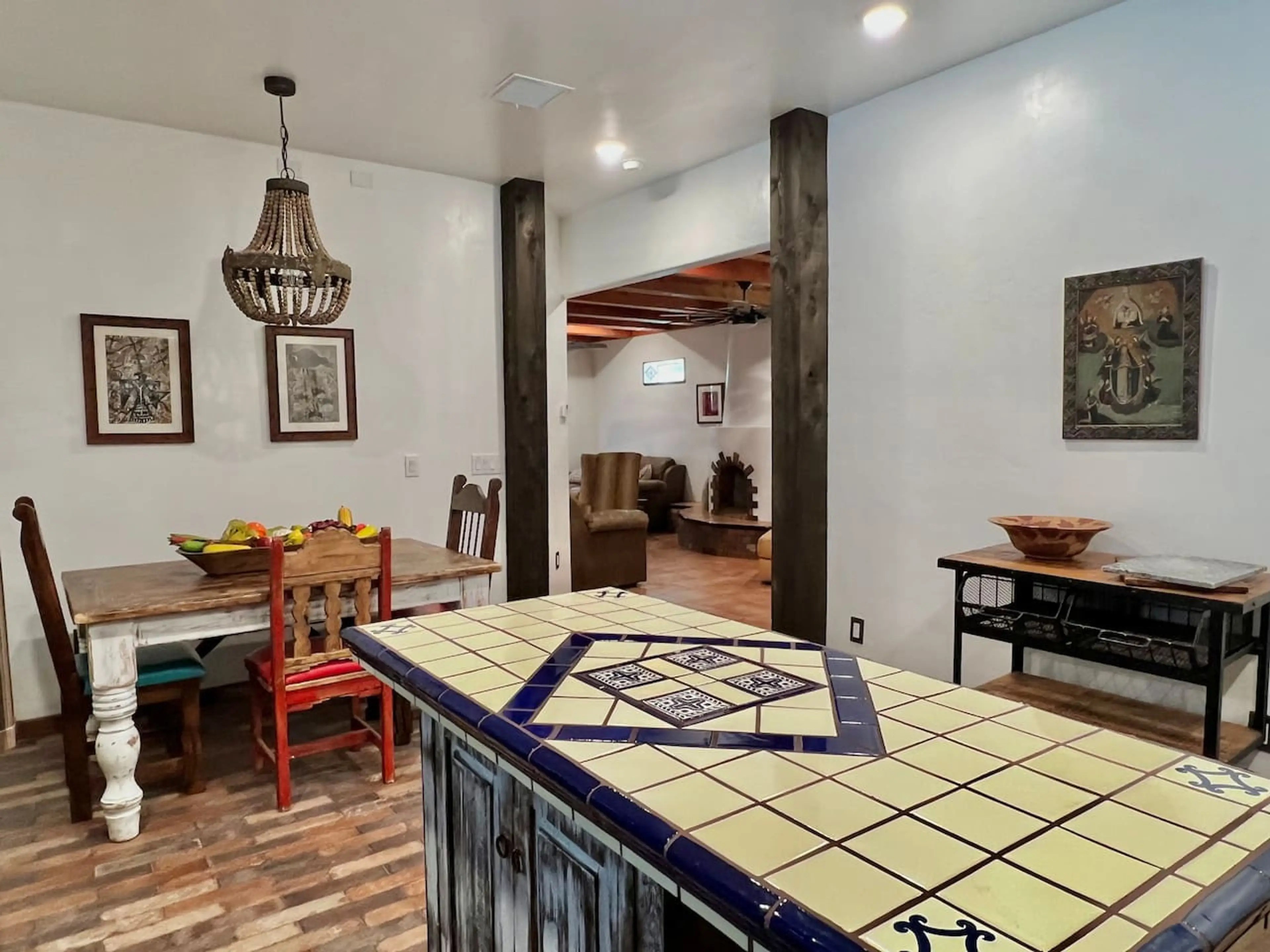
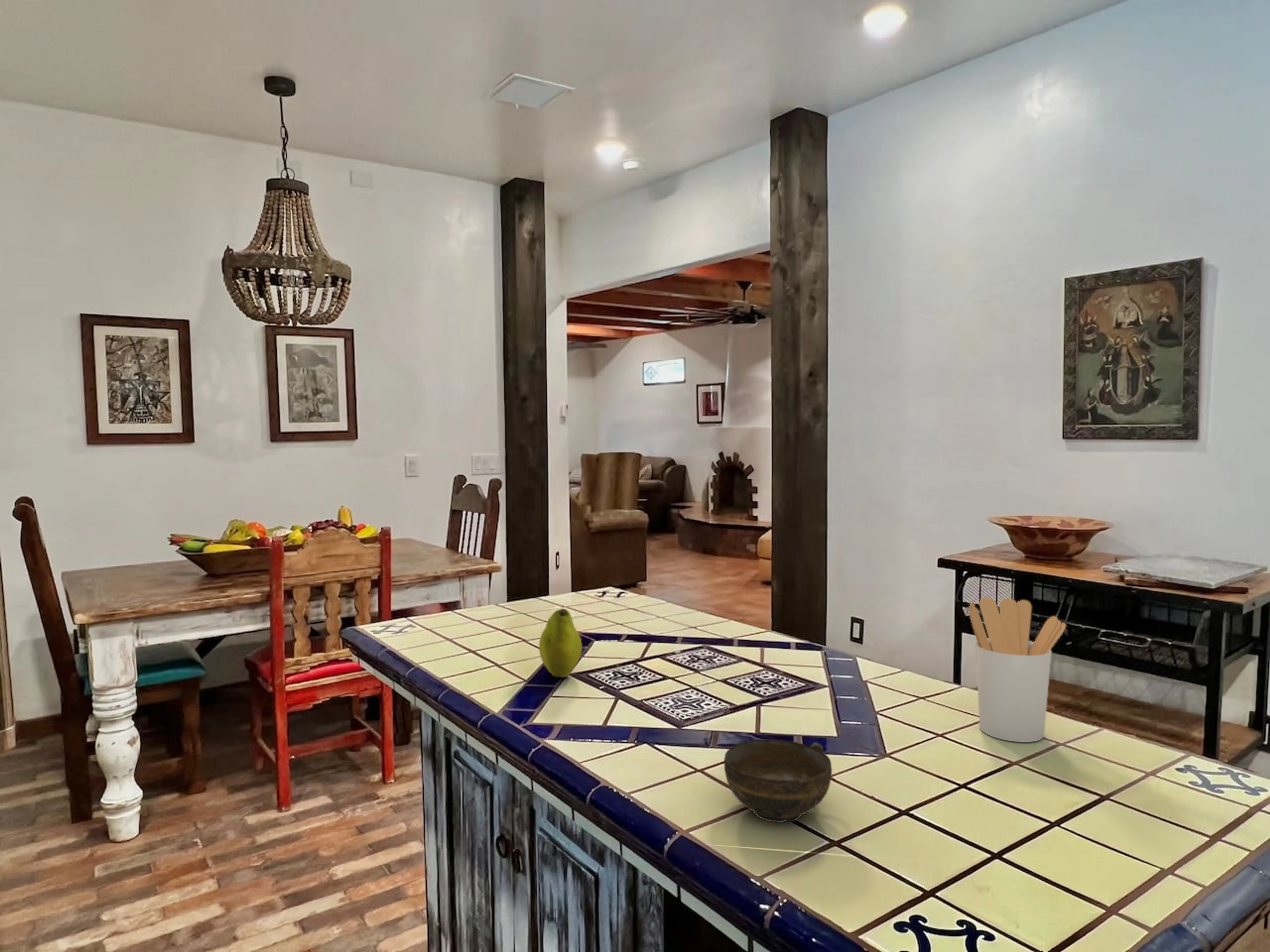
+ cup [724,739,832,823]
+ fruit [539,608,582,678]
+ utensil holder [969,597,1066,742]
